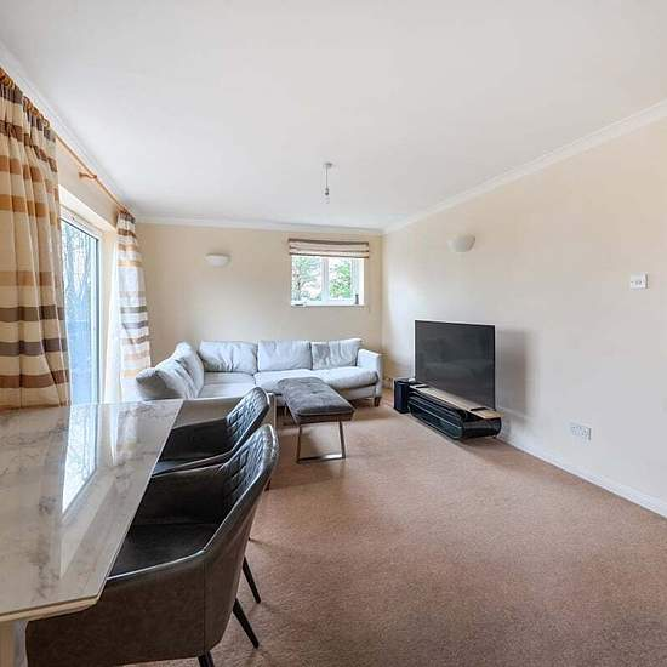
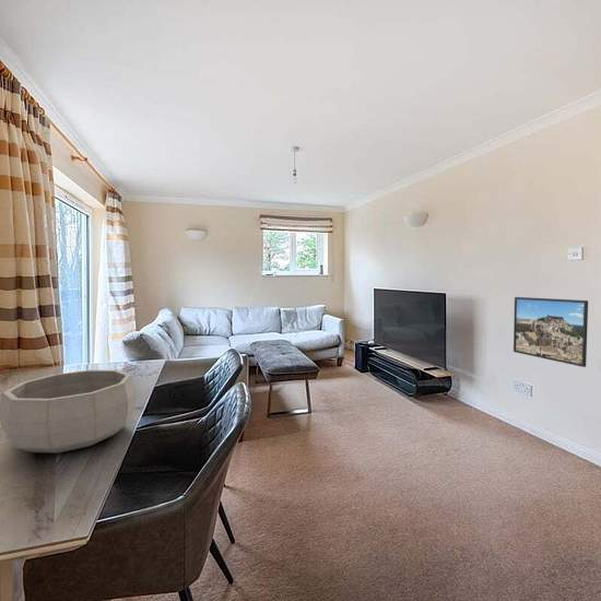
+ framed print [512,296,589,368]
+ decorative bowl [0,369,137,453]
